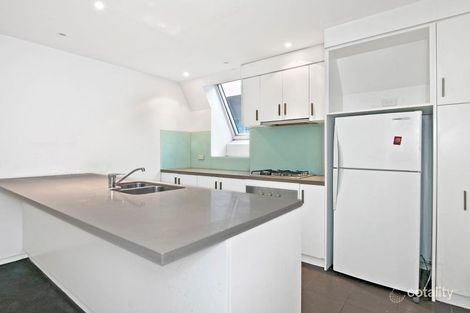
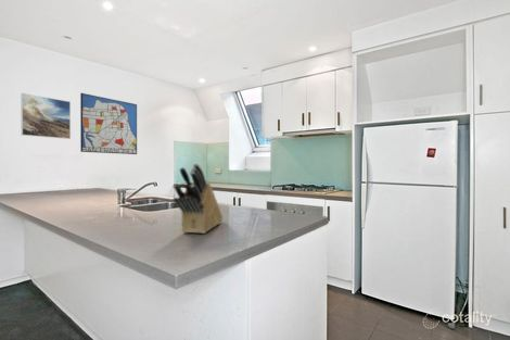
+ knife block [171,163,224,235]
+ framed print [21,92,72,140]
+ wall art [79,92,138,155]
